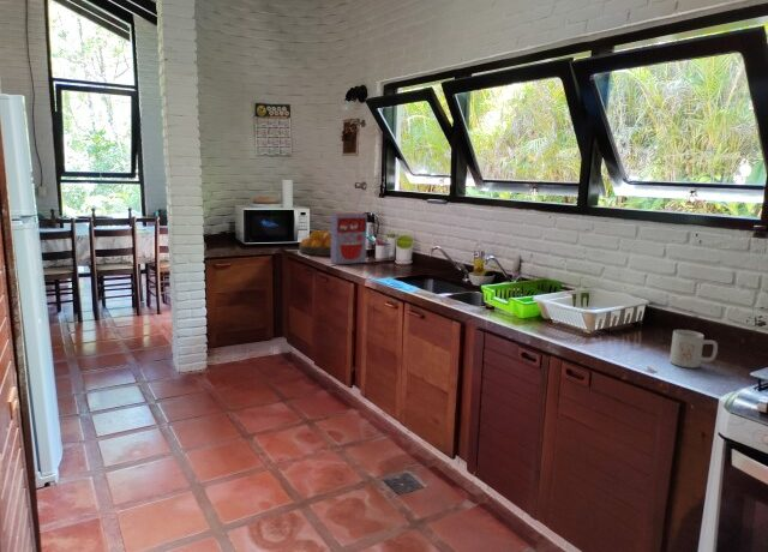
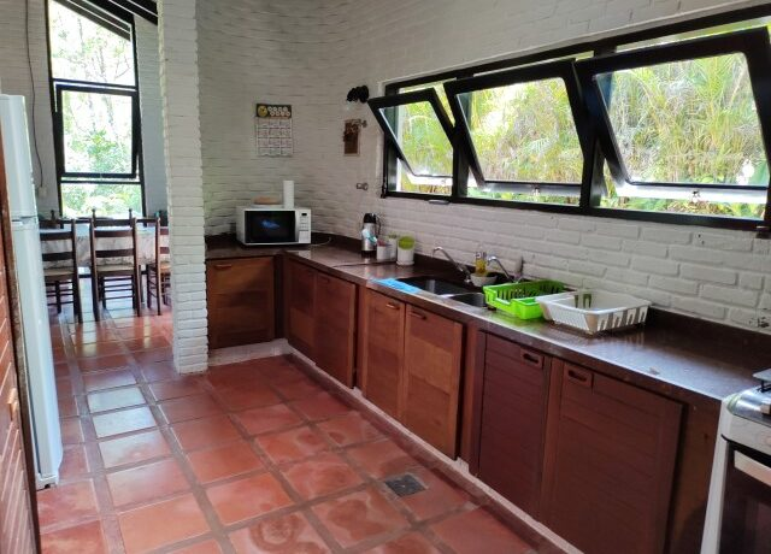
- mug [668,329,719,370]
- cereal box [330,212,368,265]
- fruit bowl [298,228,331,257]
